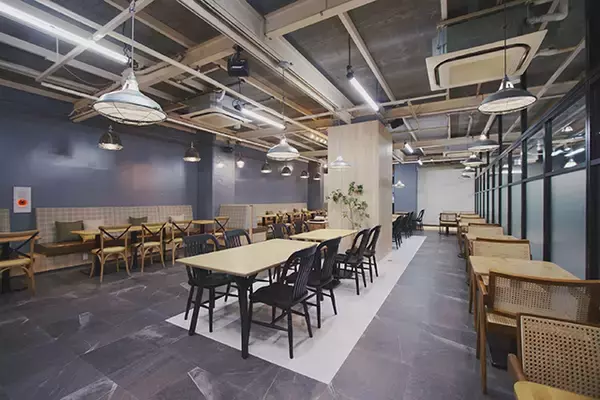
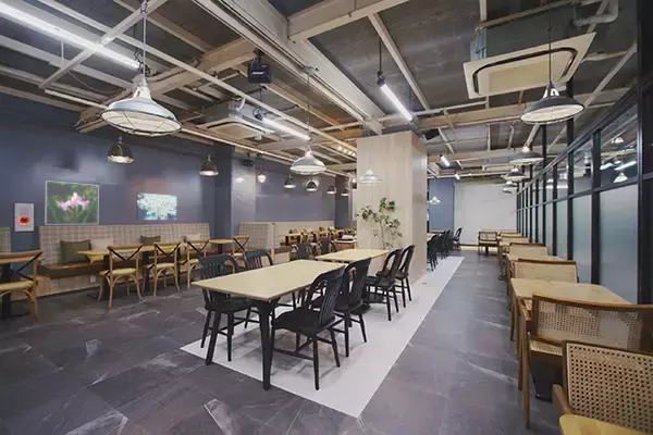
+ wall art [136,191,177,221]
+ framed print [44,179,100,225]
